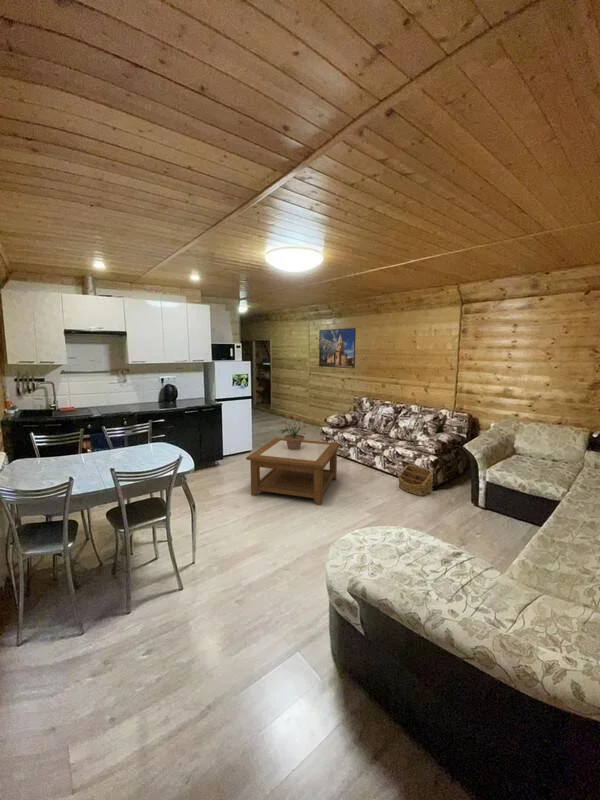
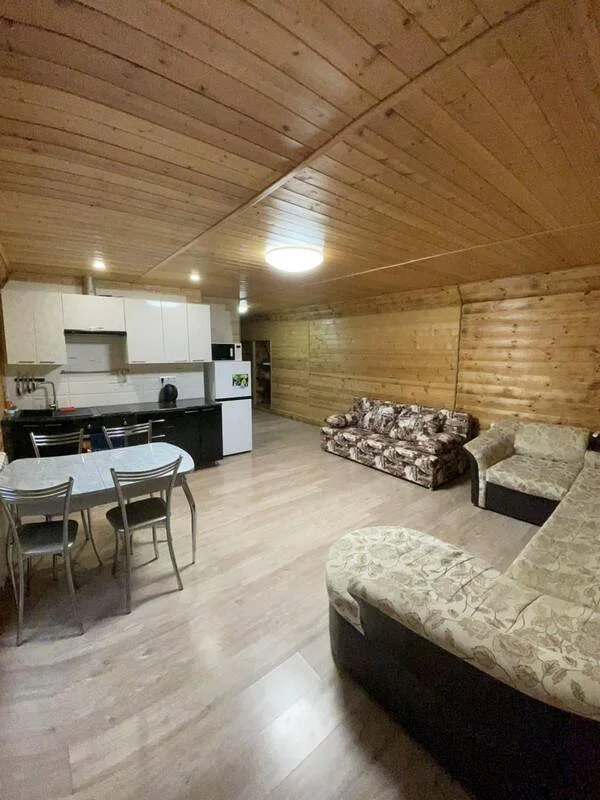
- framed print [318,327,357,369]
- basket [397,464,434,497]
- potted plant [280,415,307,450]
- coffee table [245,437,341,506]
